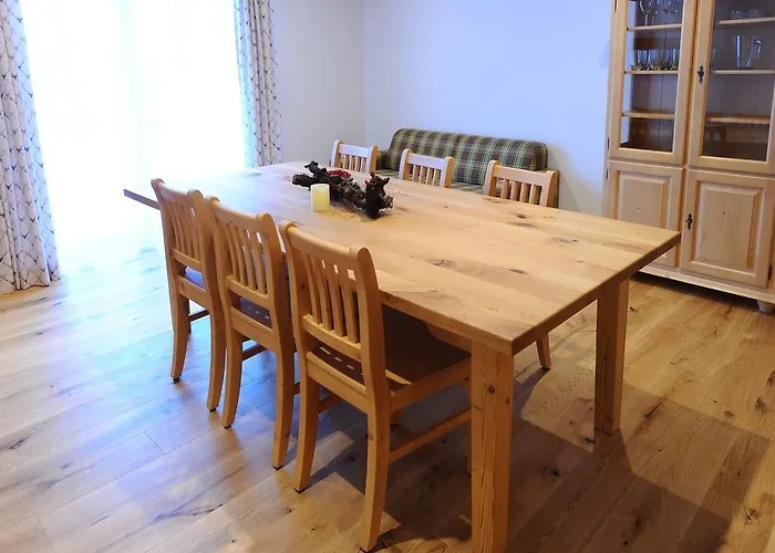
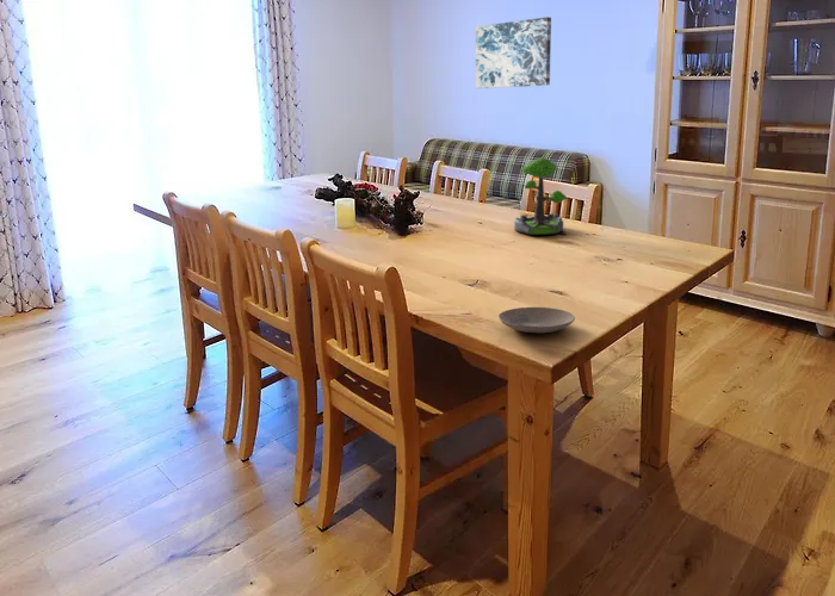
+ plant [513,156,568,236]
+ wall art [475,15,552,89]
+ plate [497,306,576,334]
